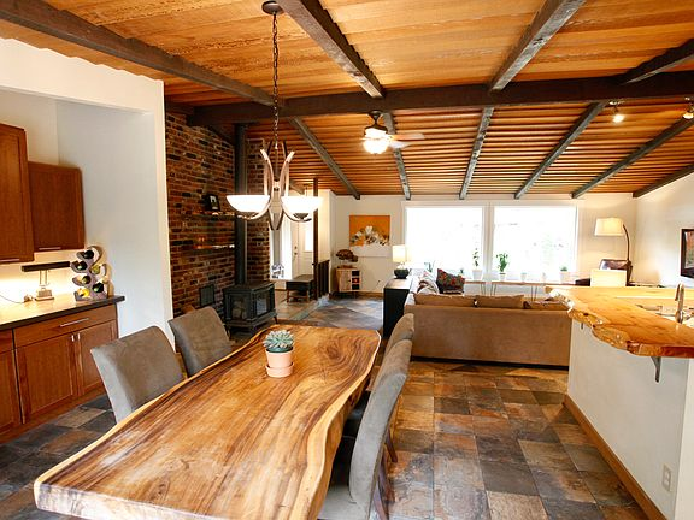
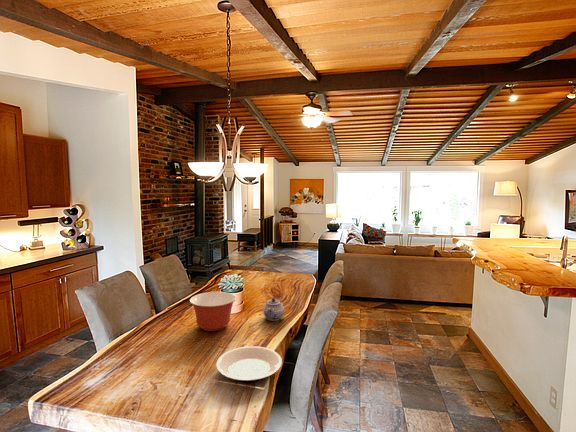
+ teapot [262,297,285,321]
+ mixing bowl [189,291,237,332]
+ plate [216,345,283,383]
